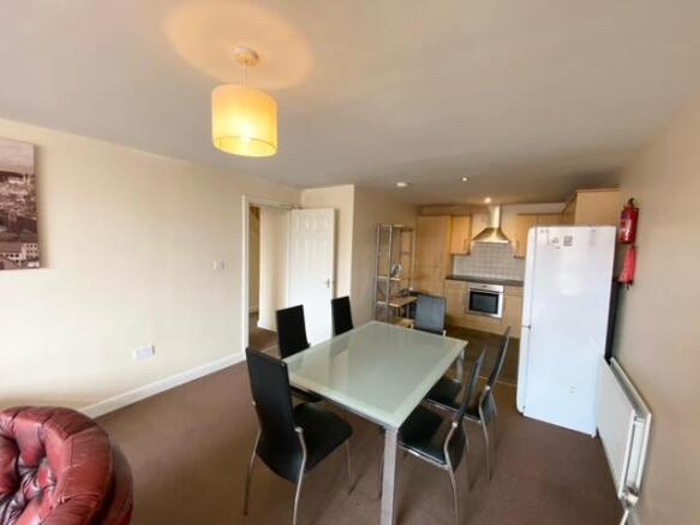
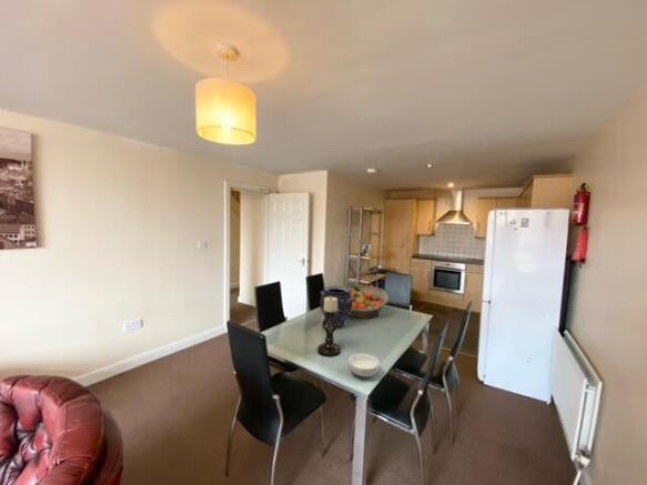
+ cereal bowl [347,353,381,378]
+ fruit basket [344,284,390,320]
+ candle holder [316,296,342,357]
+ vase [319,285,354,330]
